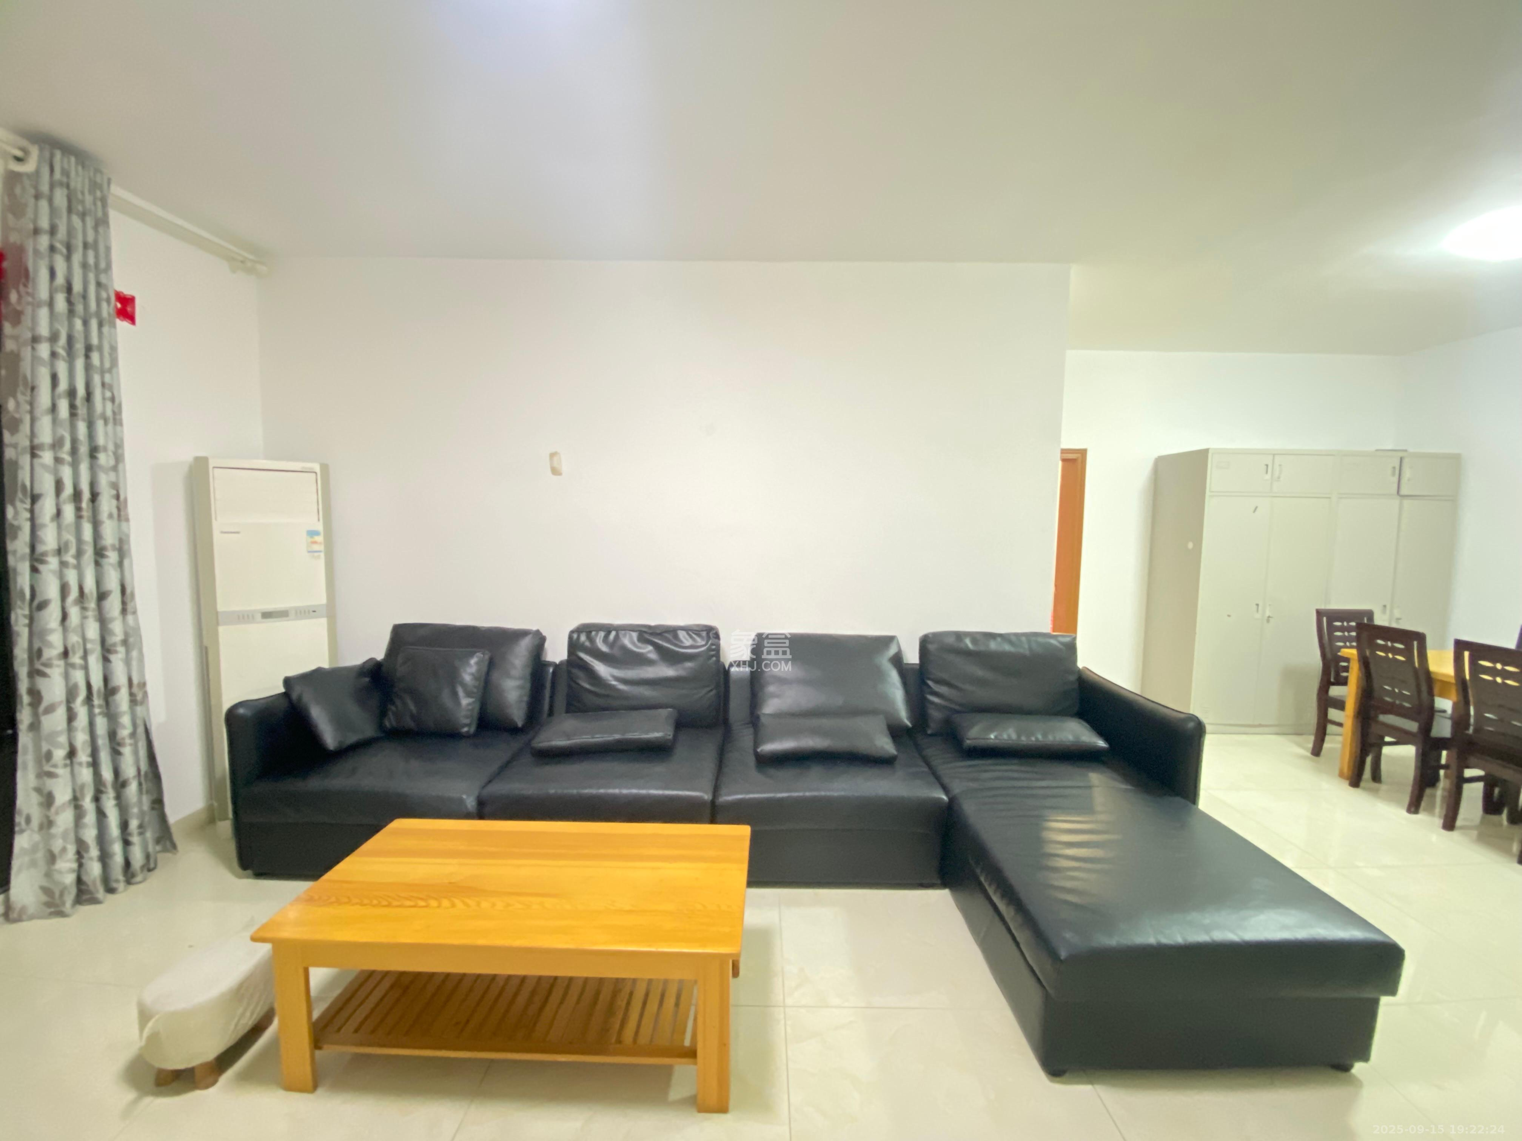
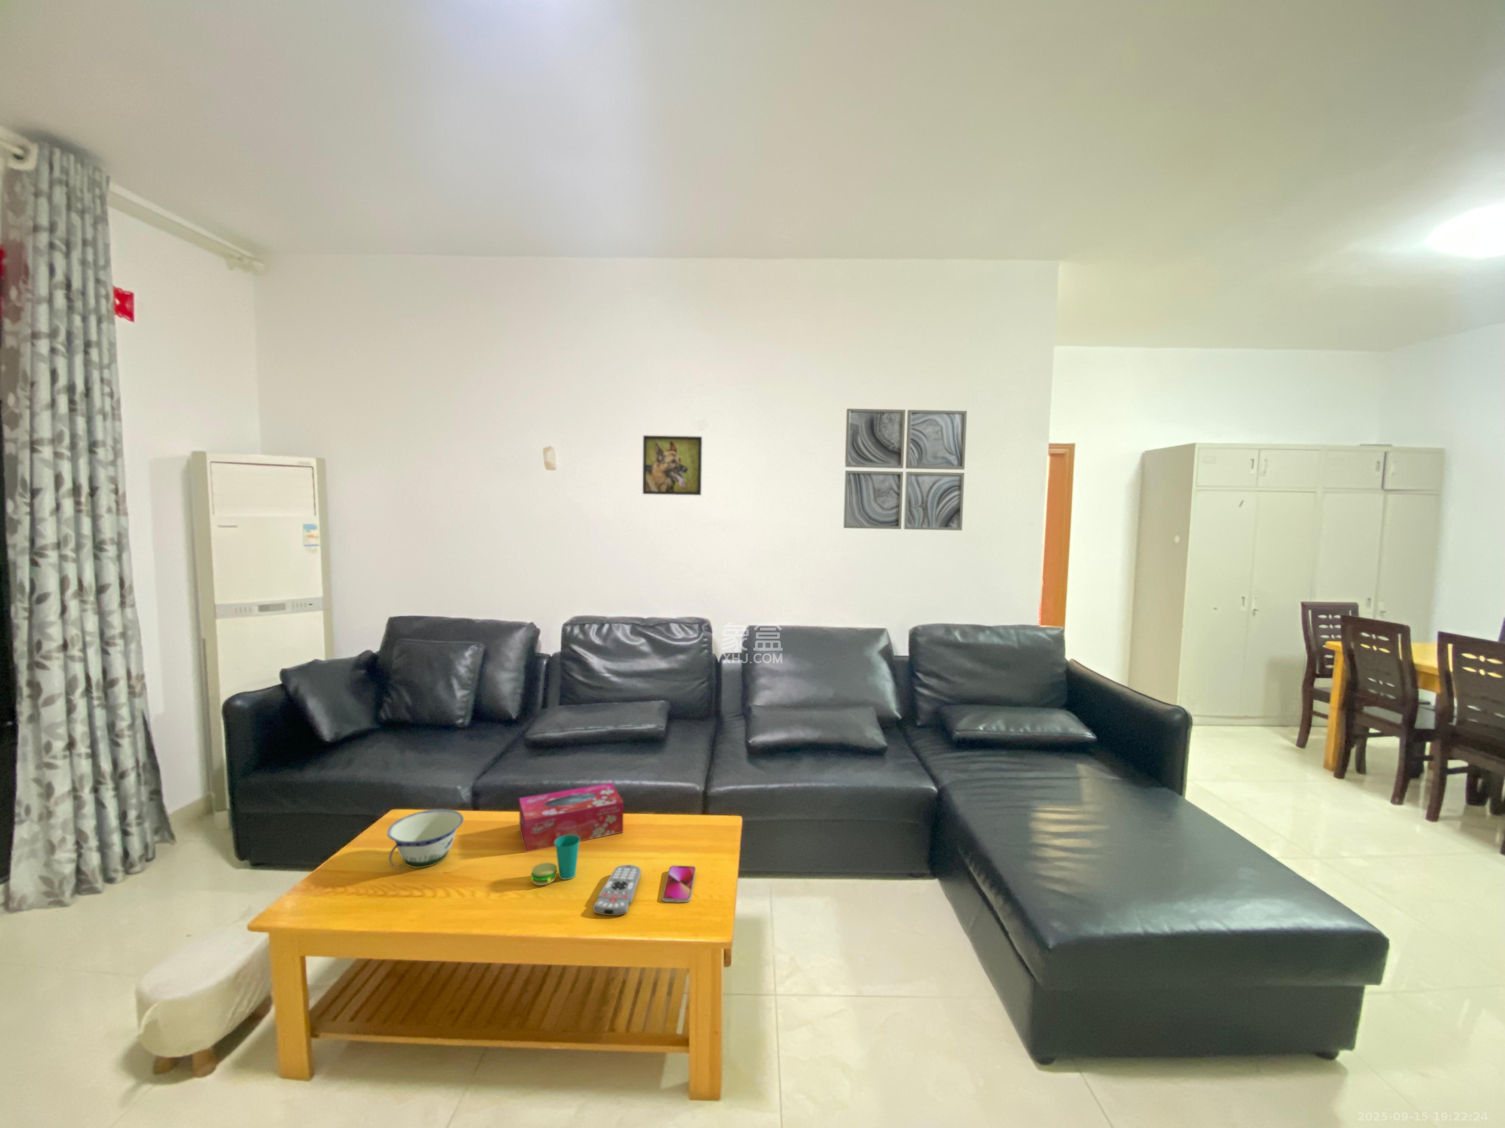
+ cup [531,835,579,885]
+ remote control [593,864,641,916]
+ tissue box [519,782,623,853]
+ smartphone [661,865,696,903]
+ wall art [843,408,967,531]
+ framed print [642,435,703,495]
+ bowl [386,809,465,870]
